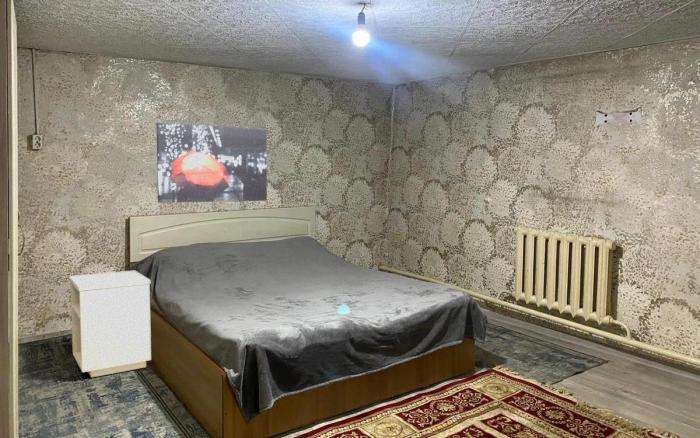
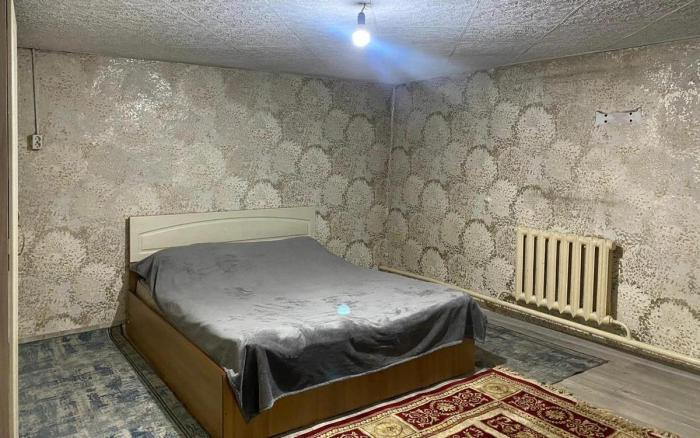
- nightstand [68,270,152,378]
- wall art [155,122,268,204]
